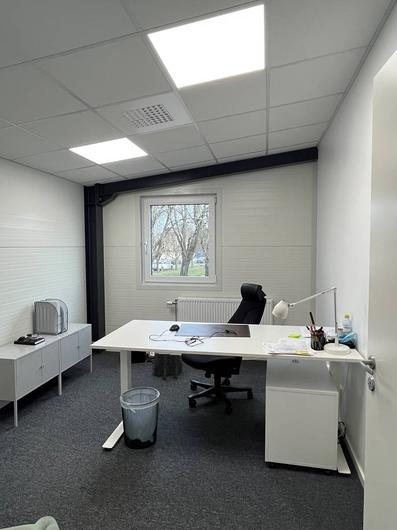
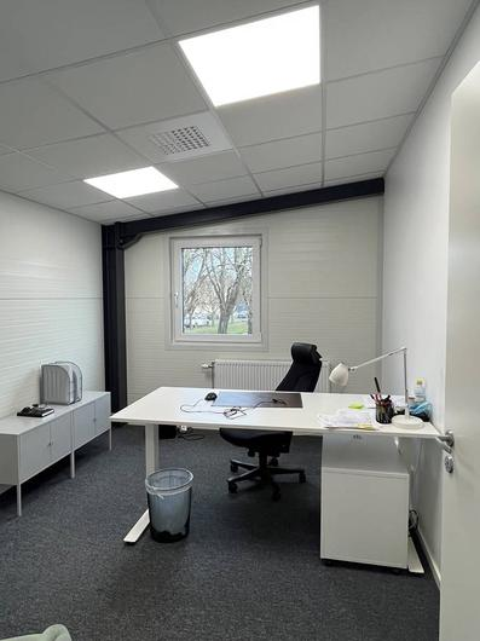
- backpack [152,353,183,380]
